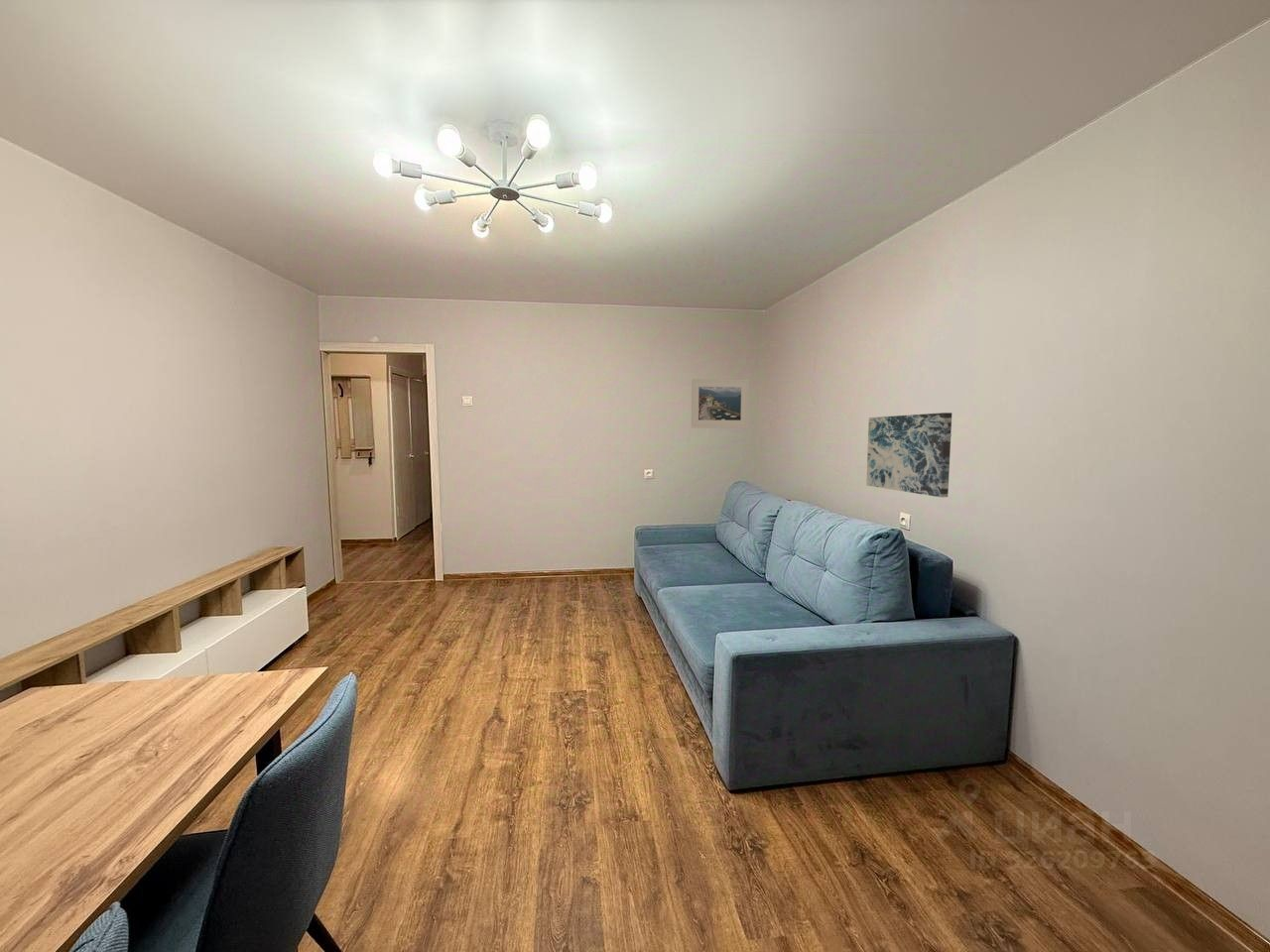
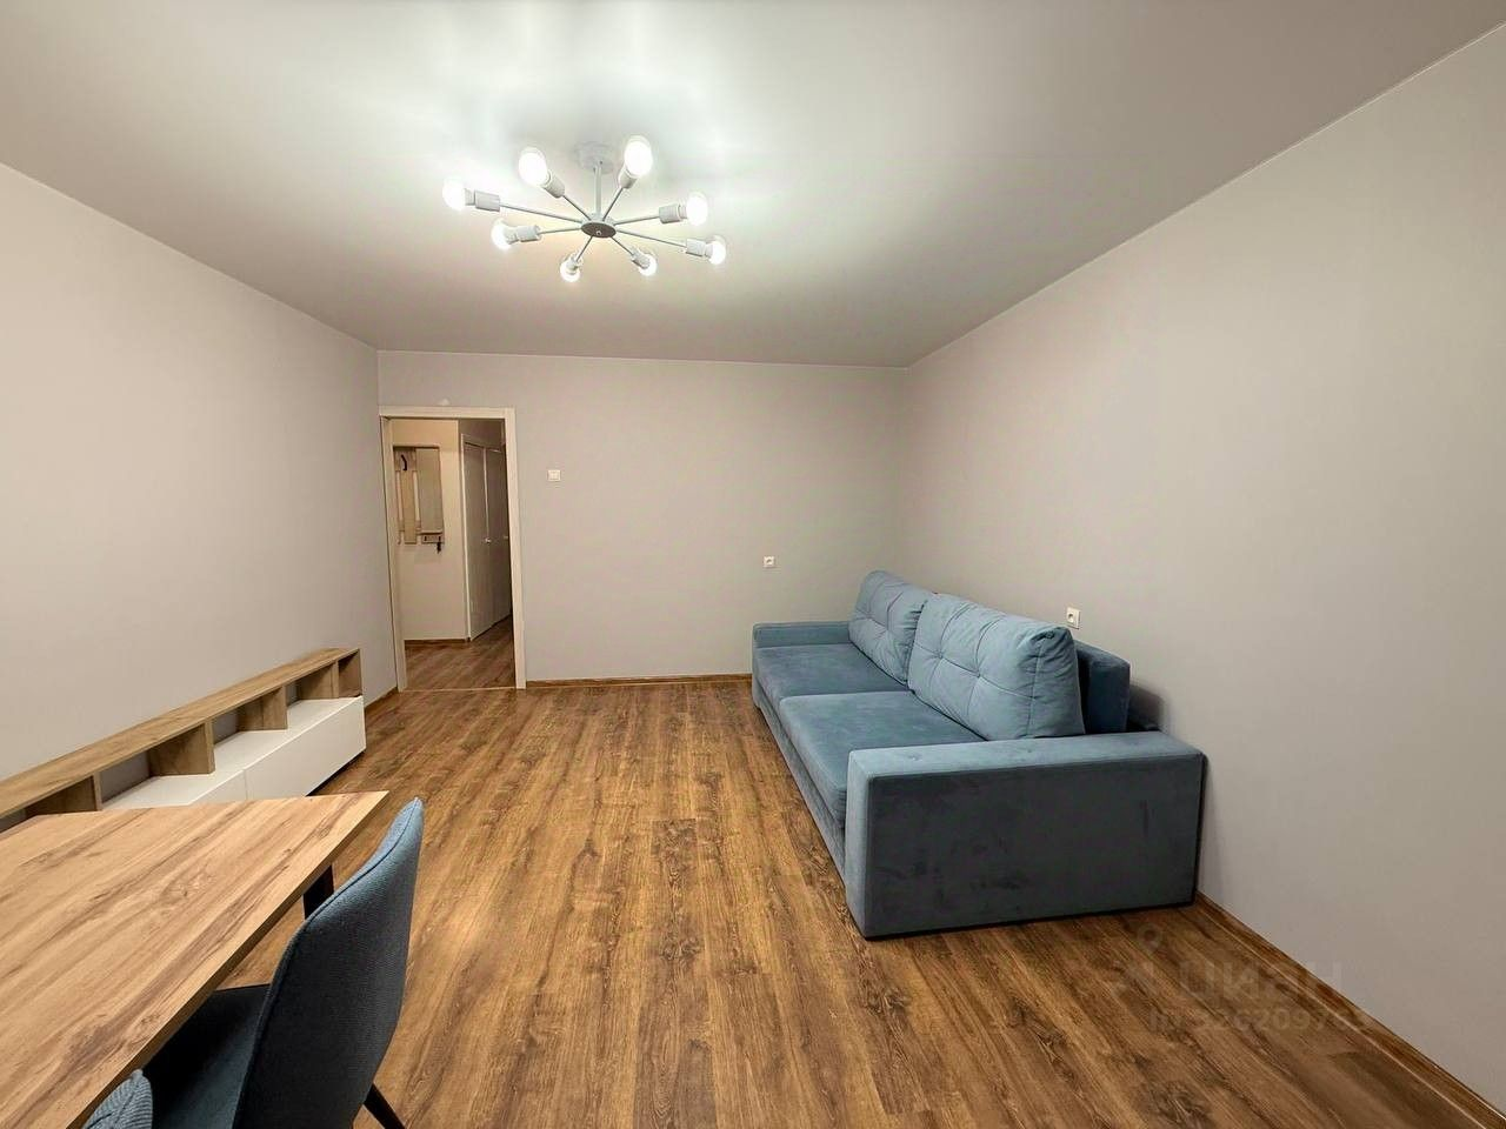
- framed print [690,378,750,429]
- wall art [865,412,953,498]
